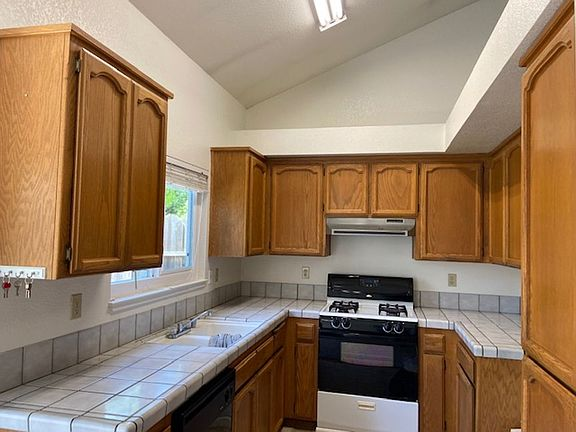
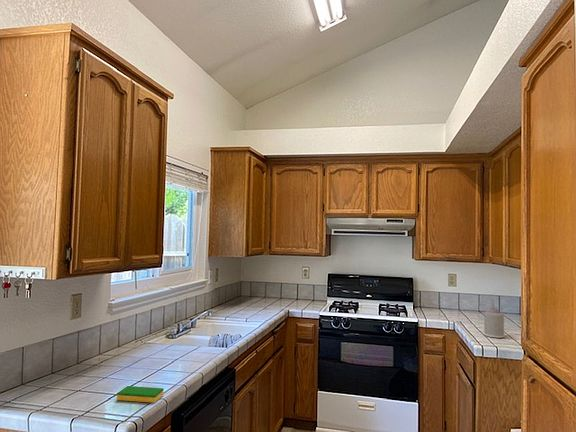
+ dish sponge [116,385,165,404]
+ soap dispenser [483,298,505,339]
